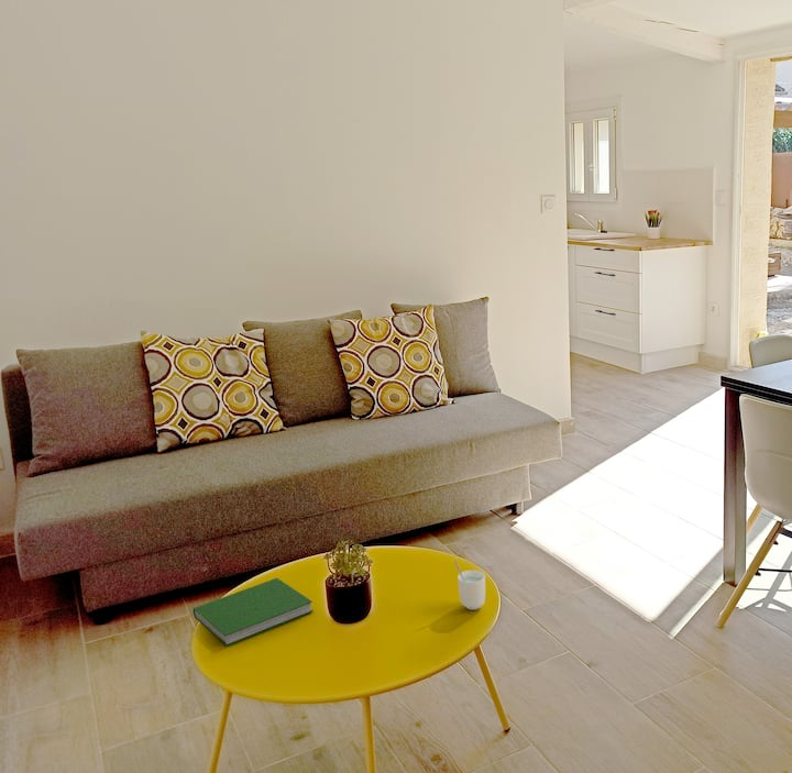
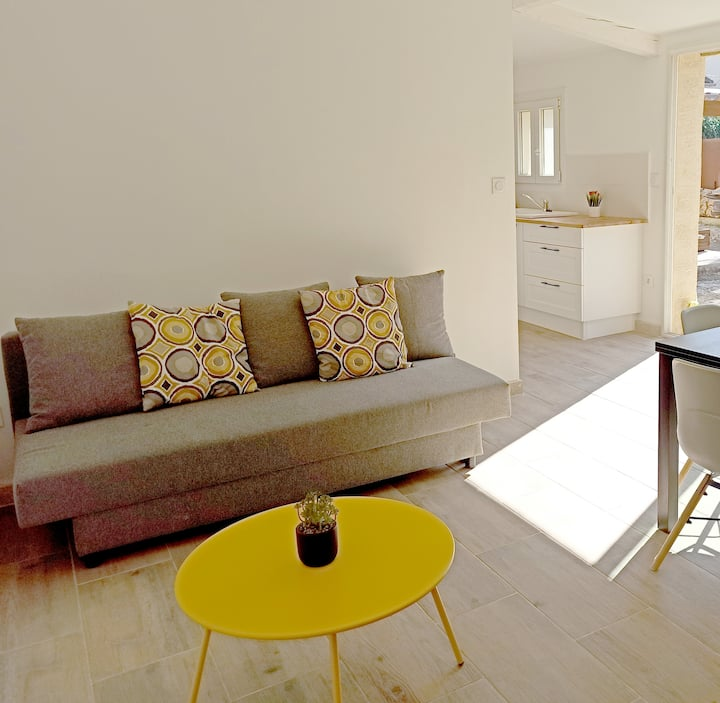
- hardcover book [193,577,315,647]
- cup [454,560,486,611]
